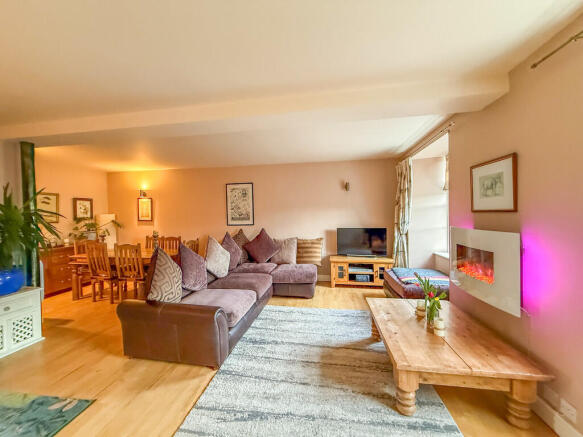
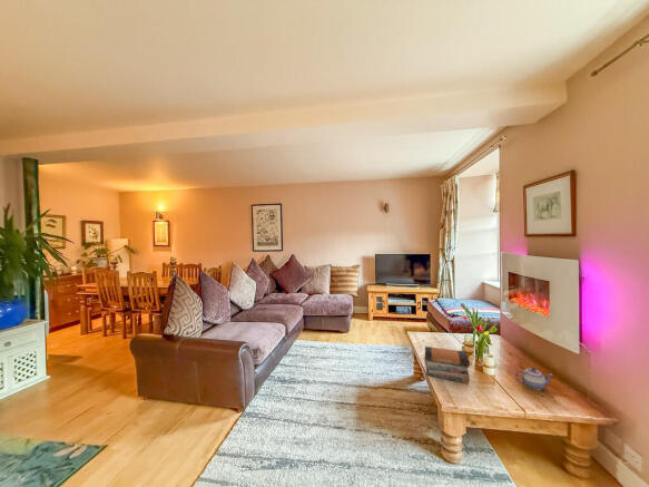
+ book stack [423,345,471,384]
+ teapot [514,367,553,391]
